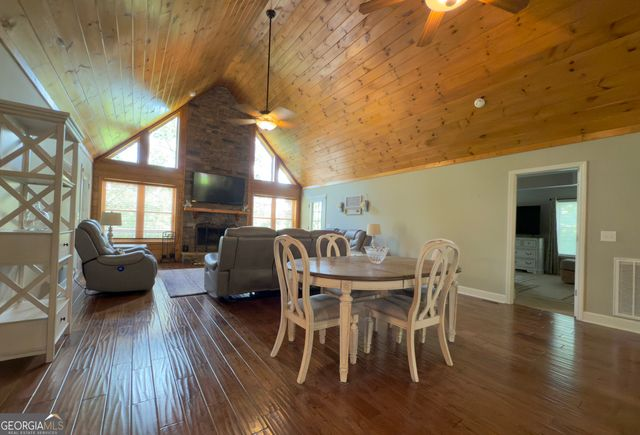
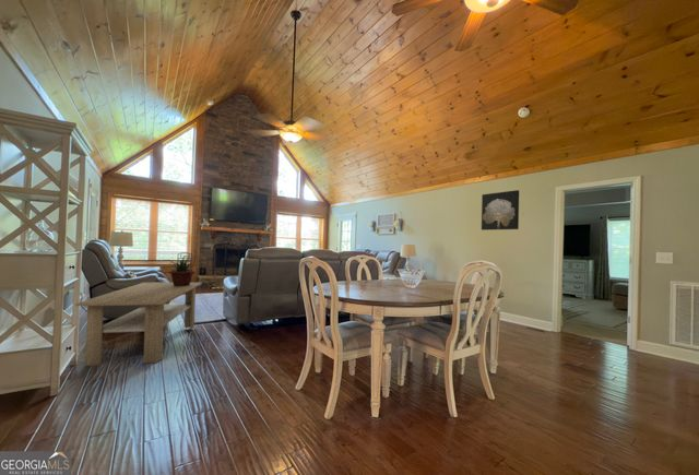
+ wall art [481,189,520,231]
+ coffee table [74,282,203,367]
+ potted plant [163,258,197,286]
